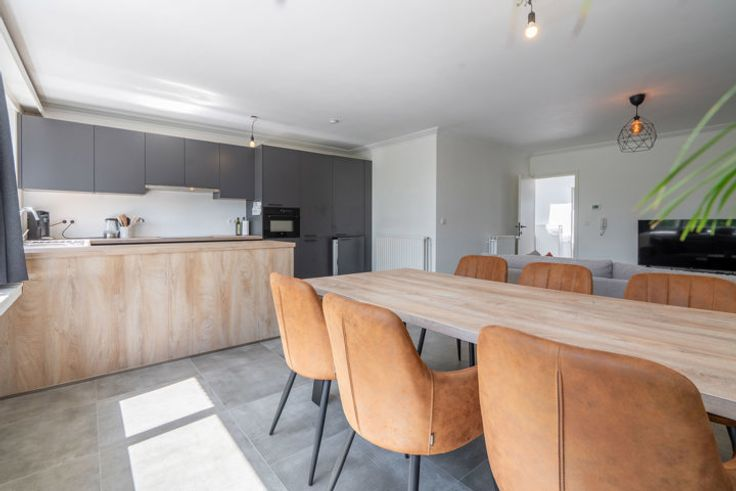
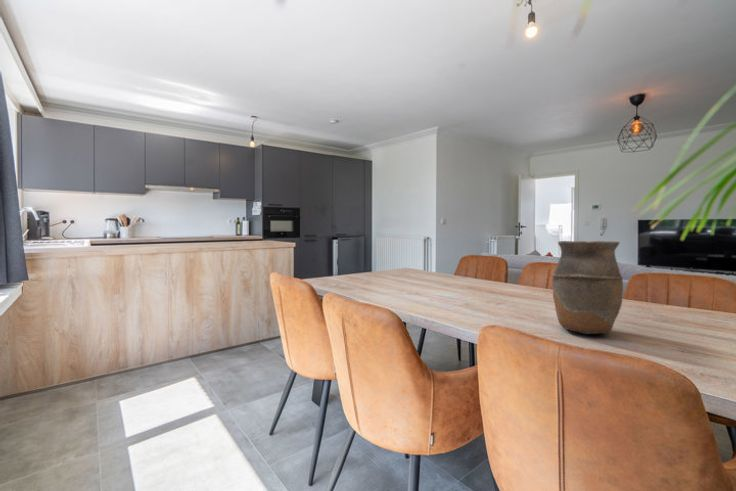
+ vase [551,240,624,335]
